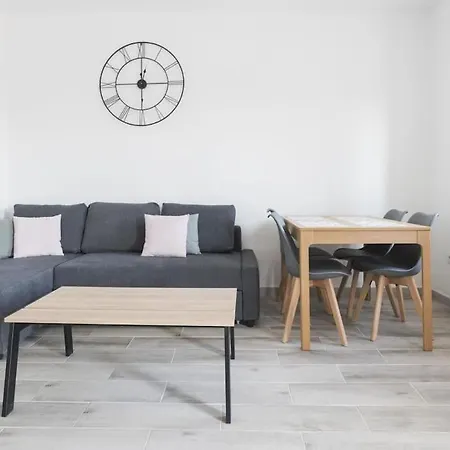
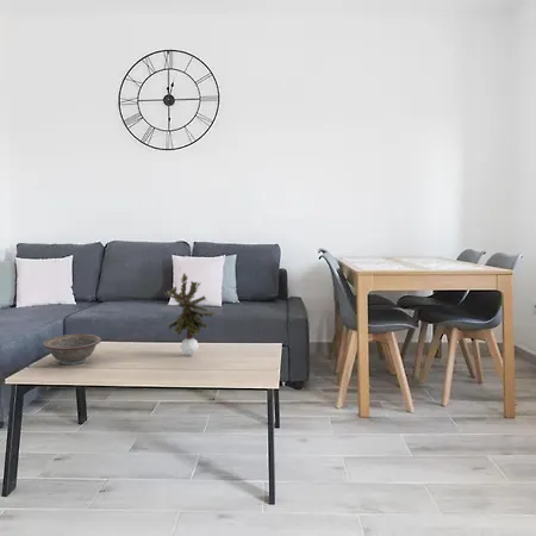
+ decorative bowl [42,334,102,366]
+ potted plant [163,273,216,356]
